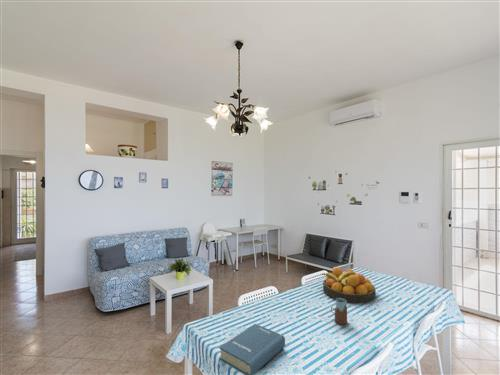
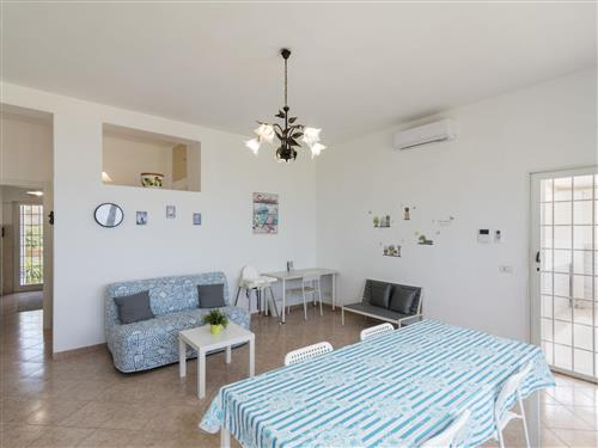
- drinking glass [330,298,348,325]
- hardback book [219,323,286,375]
- fruit bowl [321,267,377,304]
